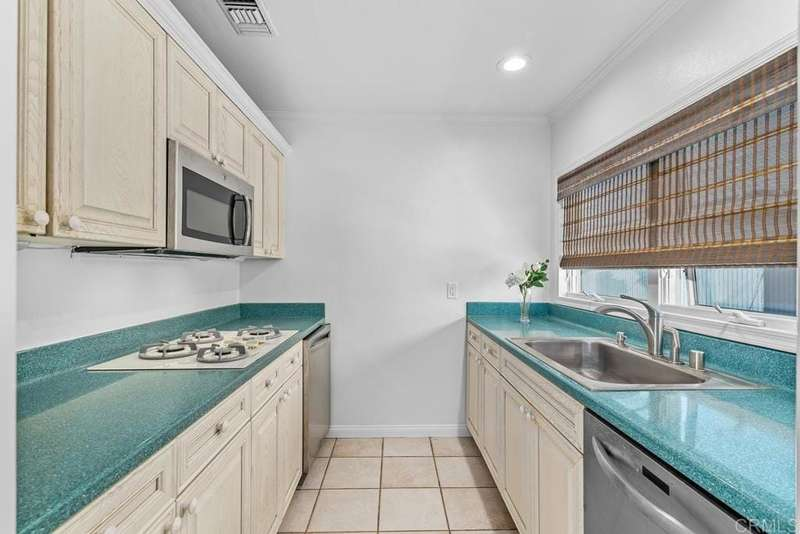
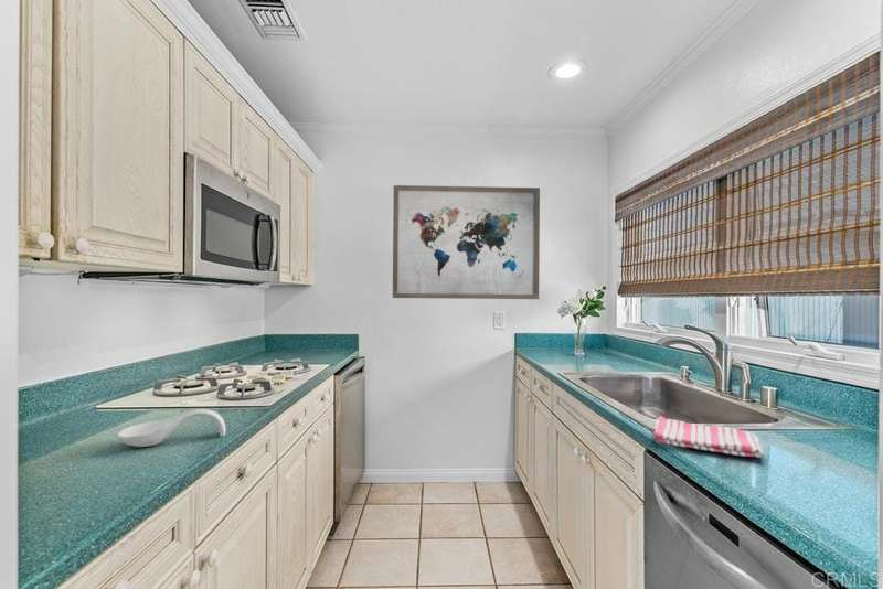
+ dish towel [652,415,765,458]
+ spoon rest [116,408,227,448]
+ wall art [392,184,541,300]
